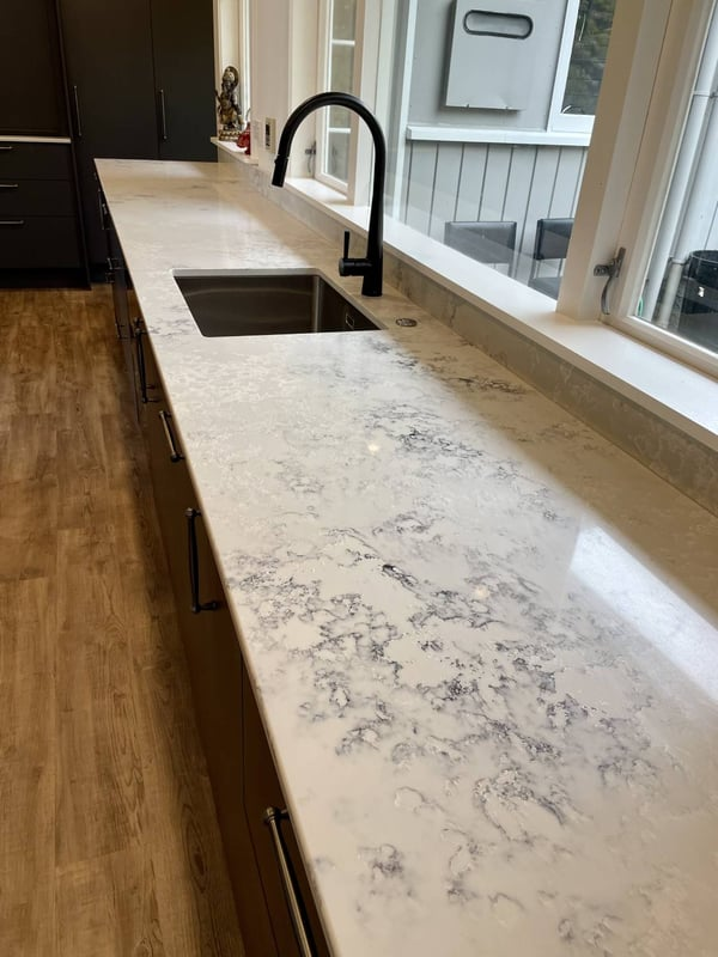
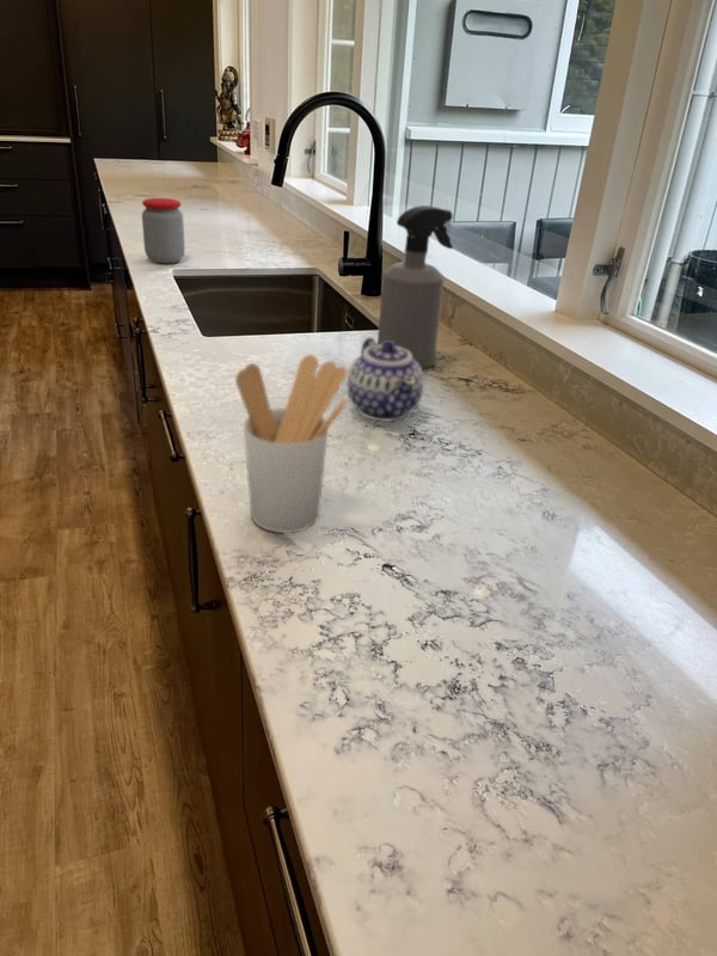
+ spray bottle [376,204,454,370]
+ jar [141,197,186,264]
+ utensil holder [234,354,349,534]
+ teapot [347,337,424,422]
